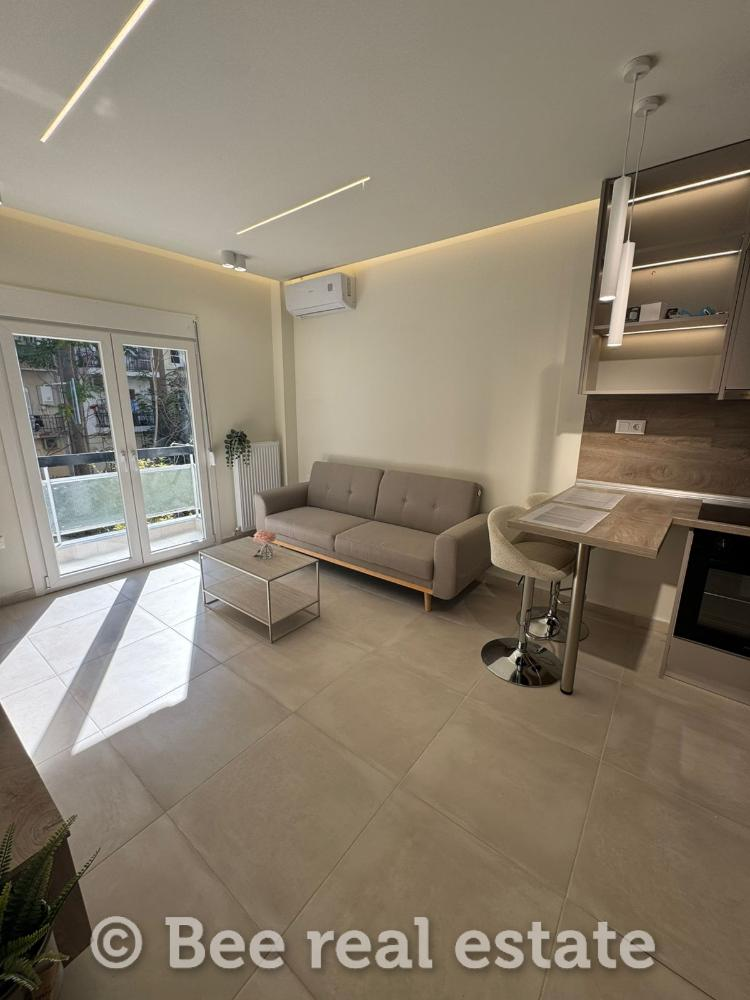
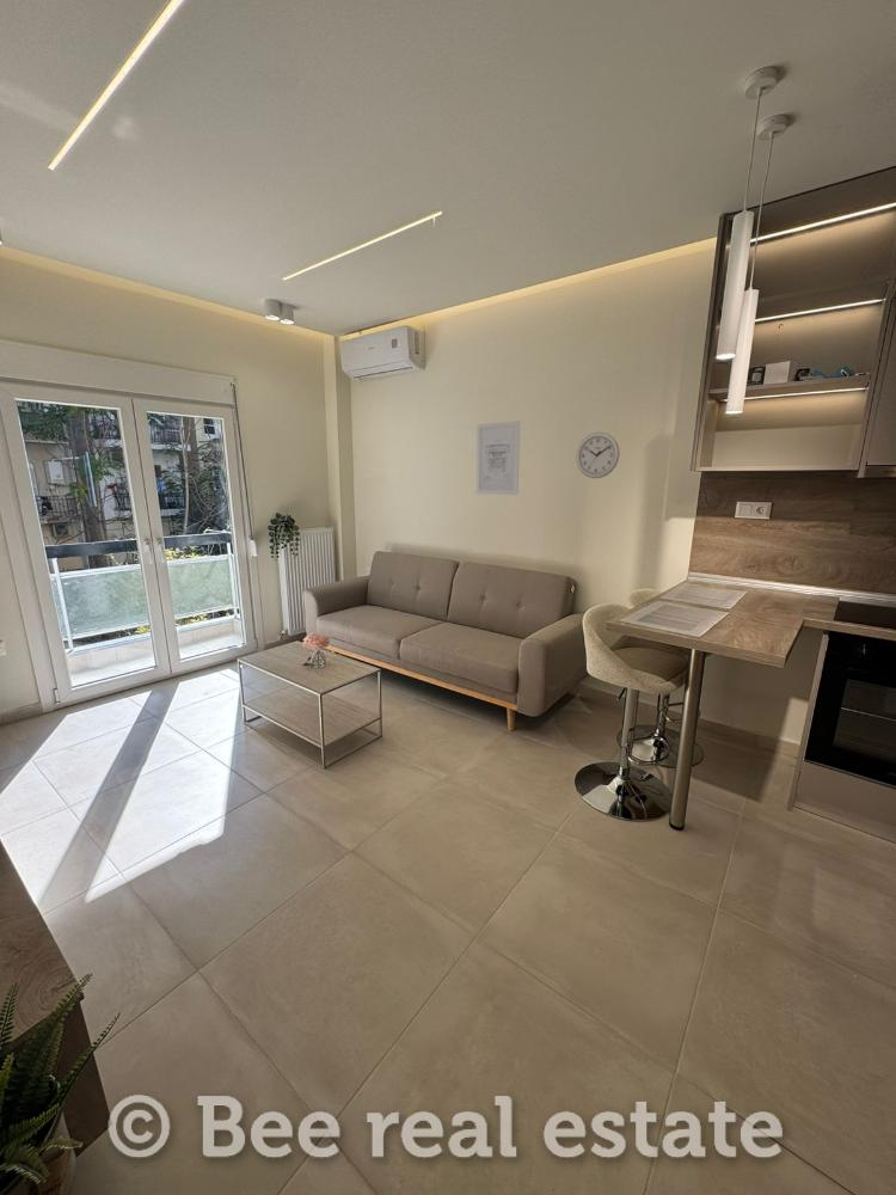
+ wall clock [575,431,621,479]
+ wall art [475,419,521,496]
